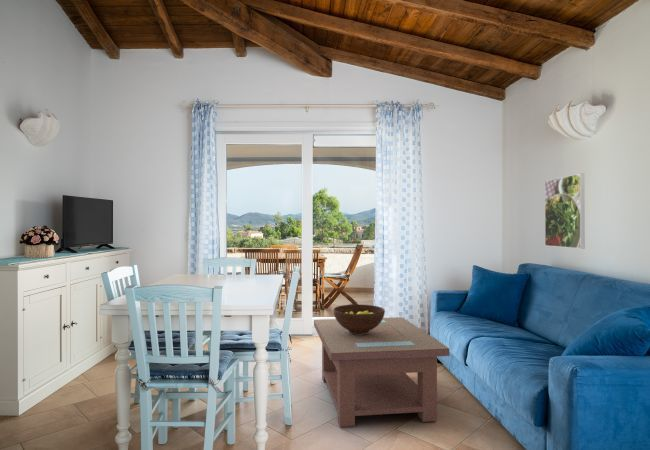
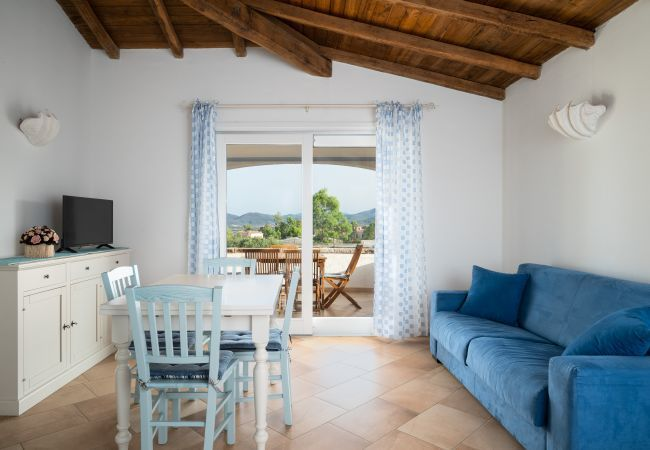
- coffee table [313,316,450,428]
- fruit bowl [332,304,386,335]
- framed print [544,172,586,250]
